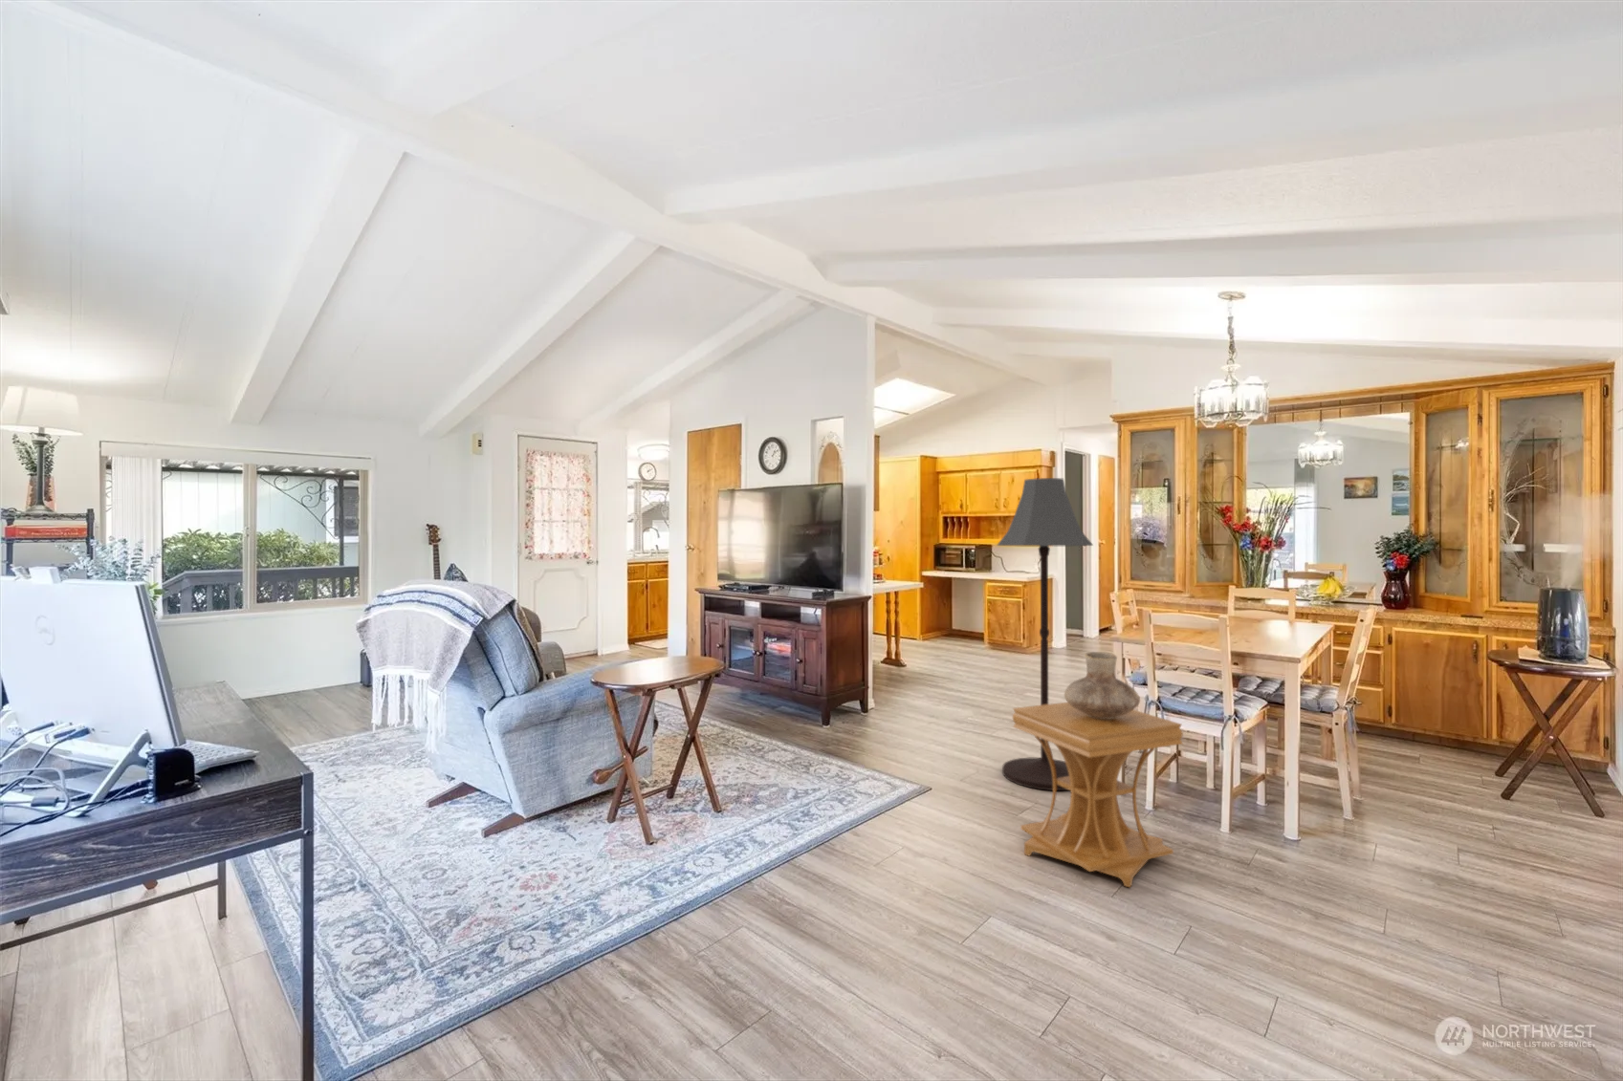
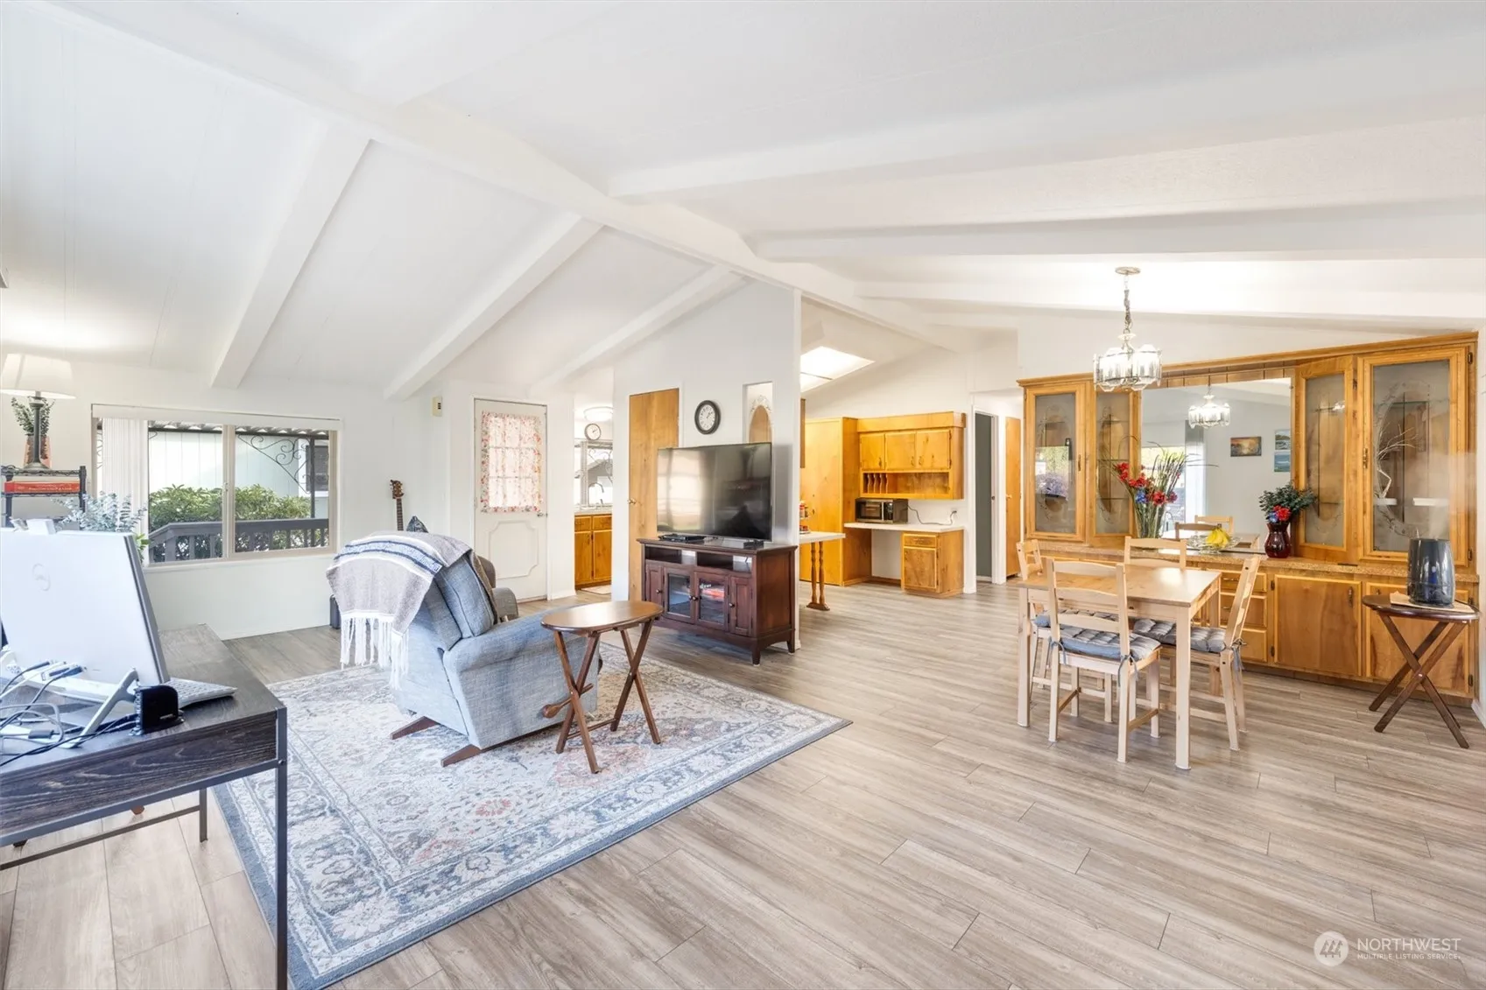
- side table [1012,701,1184,889]
- floor lamp [996,477,1094,791]
- vase [1063,651,1142,720]
